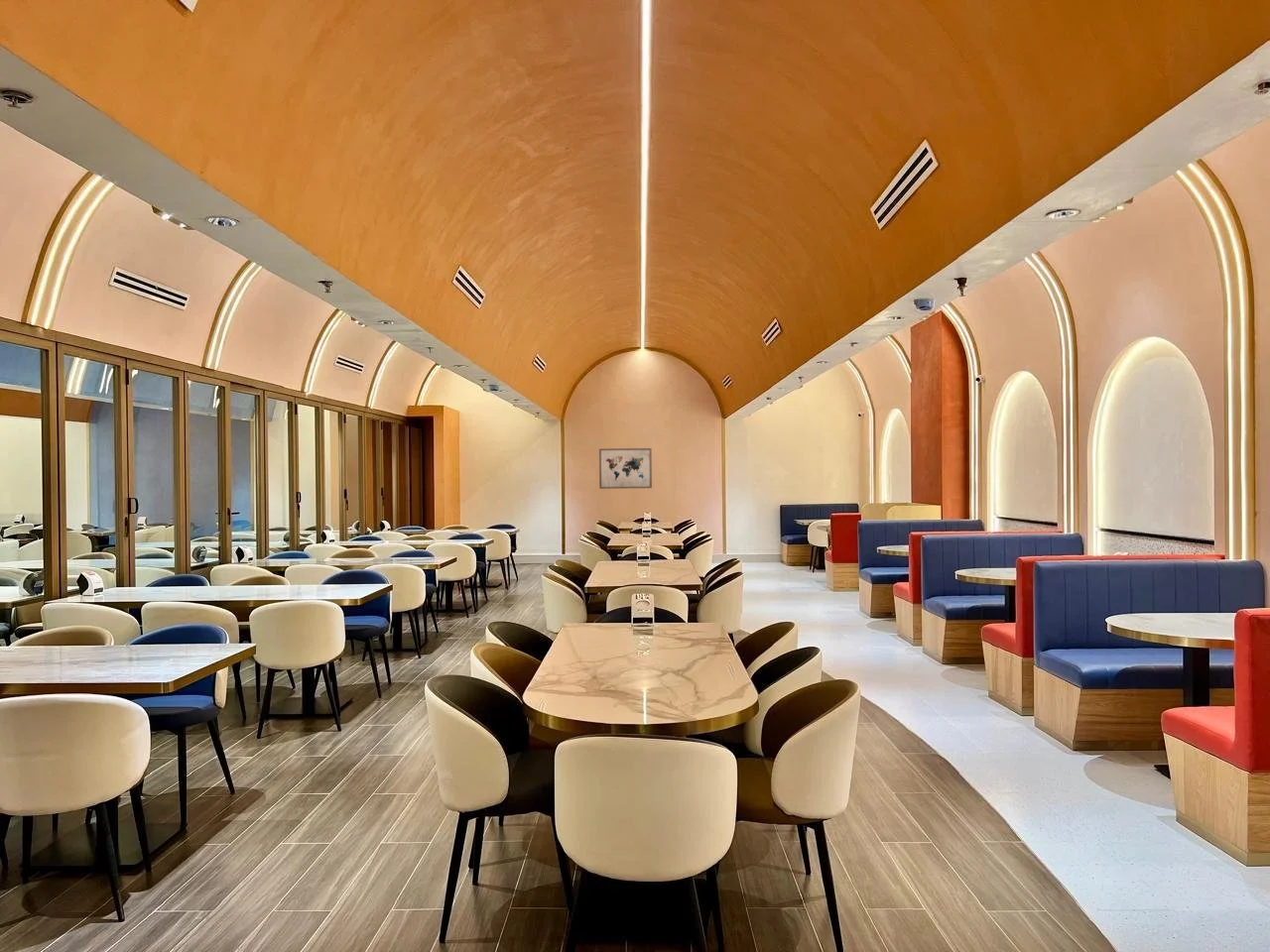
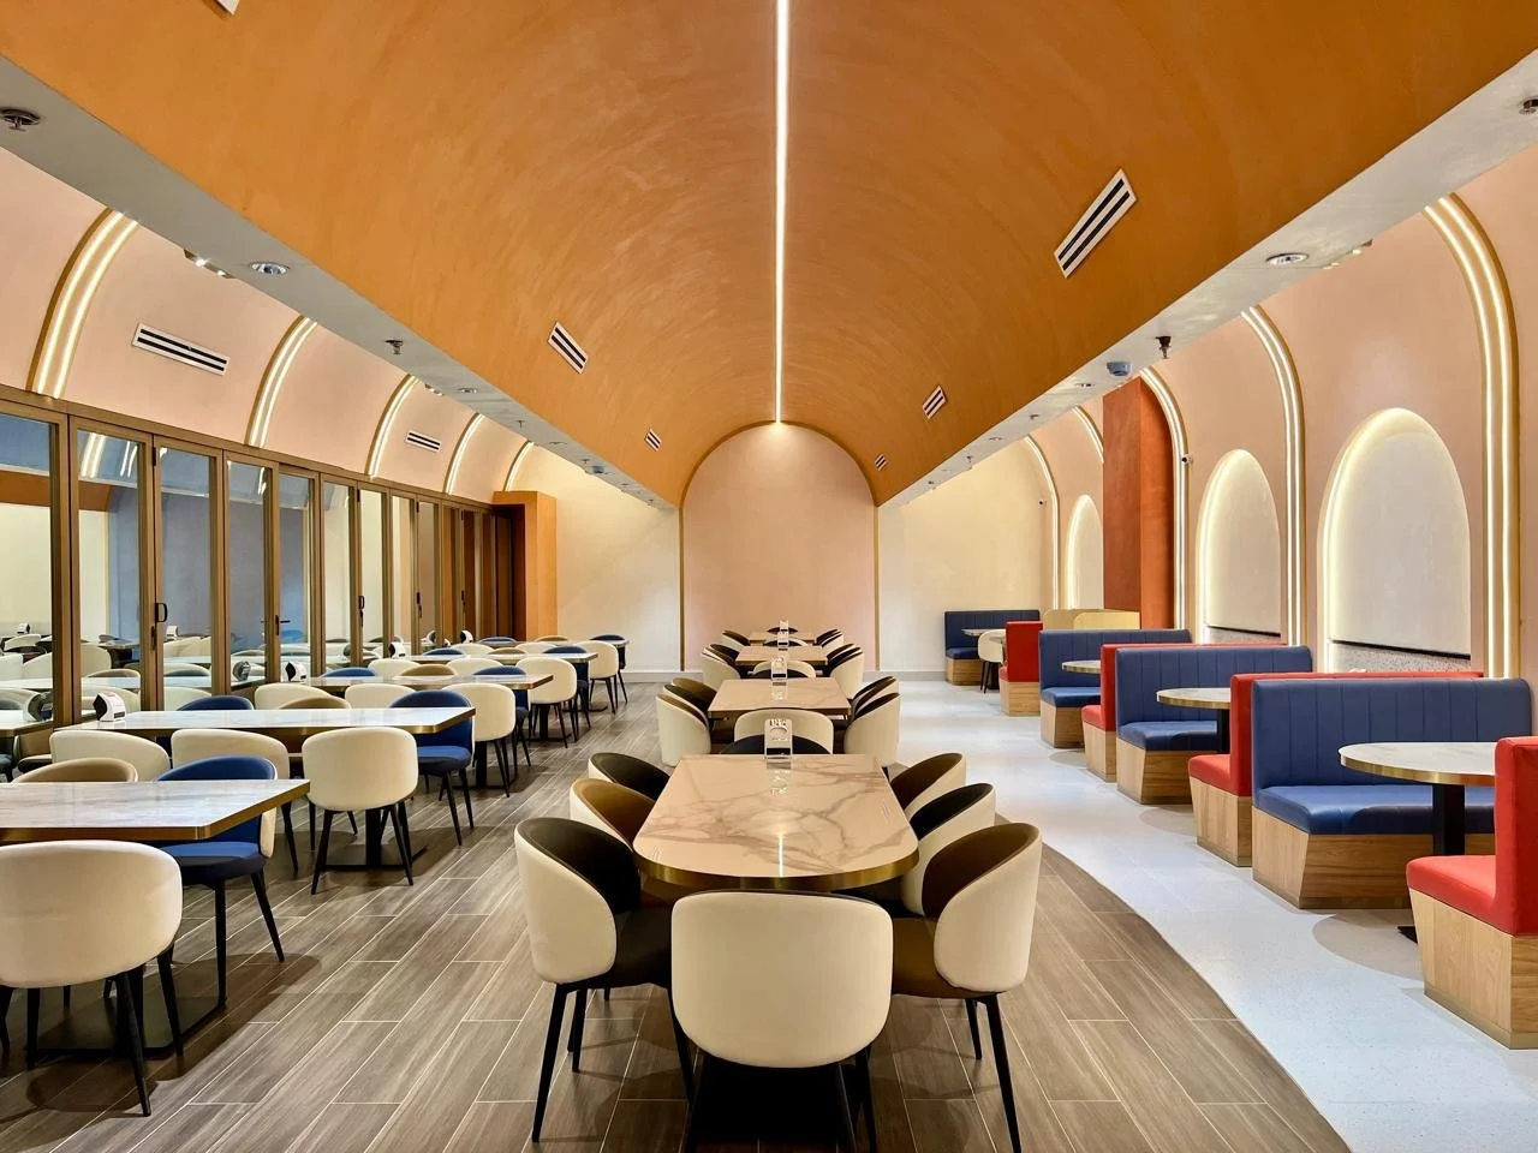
- wall art [598,447,653,490]
